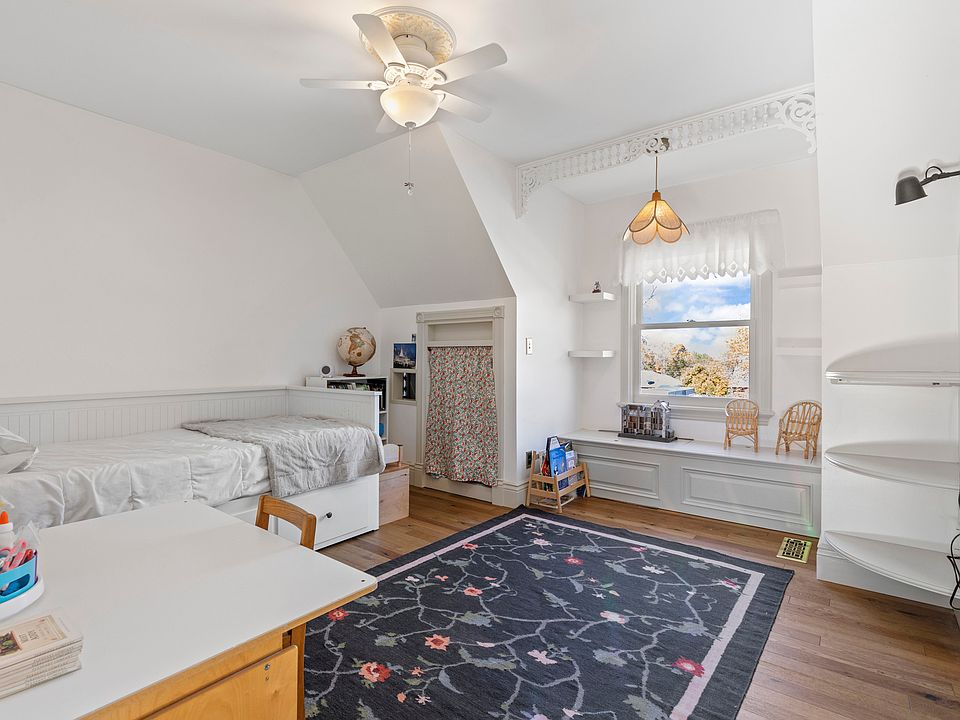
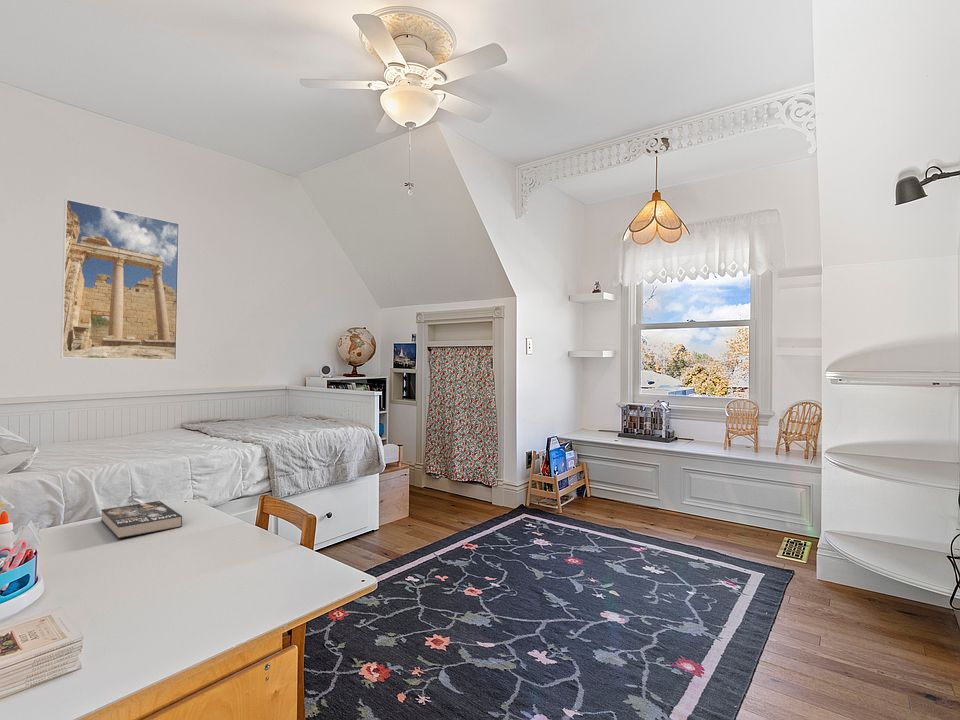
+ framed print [60,198,180,361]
+ book [100,500,183,539]
